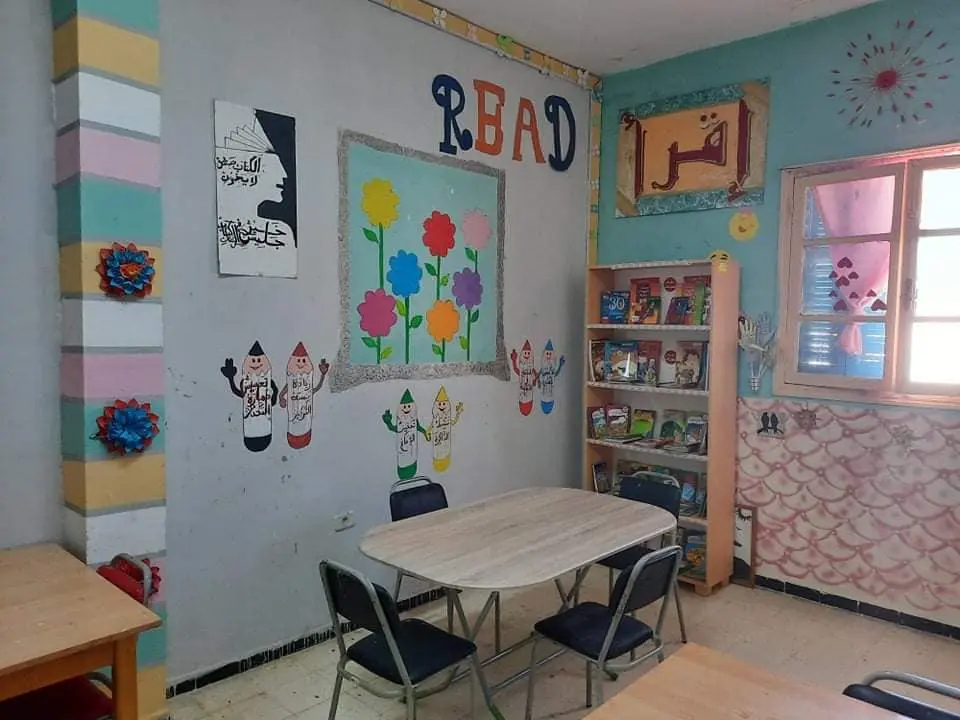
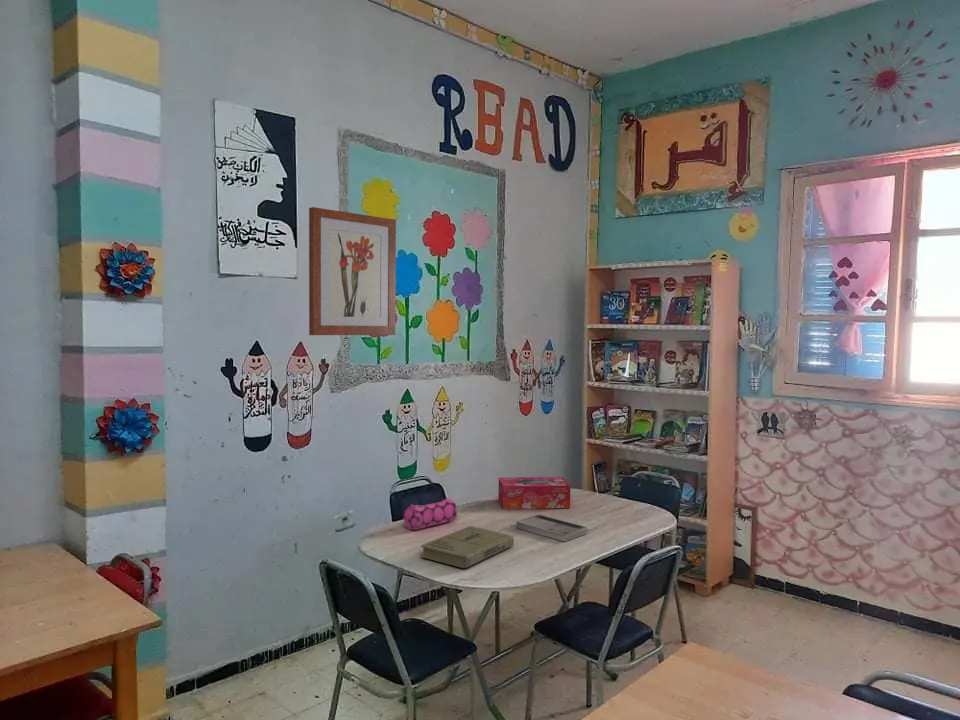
+ wall art [308,206,397,336]
+ tissue box [497,476,572,510]
+ book [515,514,589,543]
+ book [419,525,515,569]
+ pencil case [403,497,458,531]
